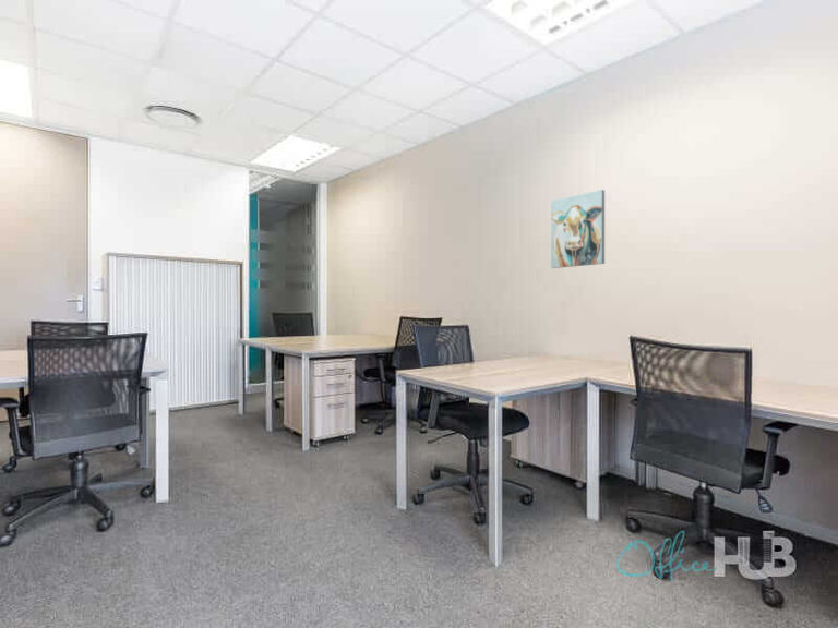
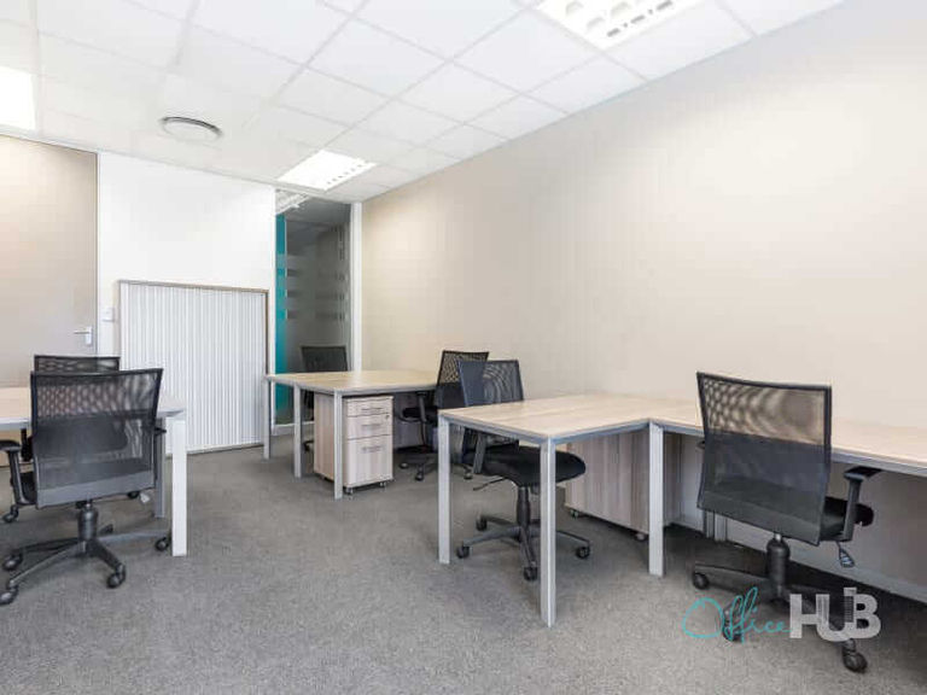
- wall art [550,189,606,269]
